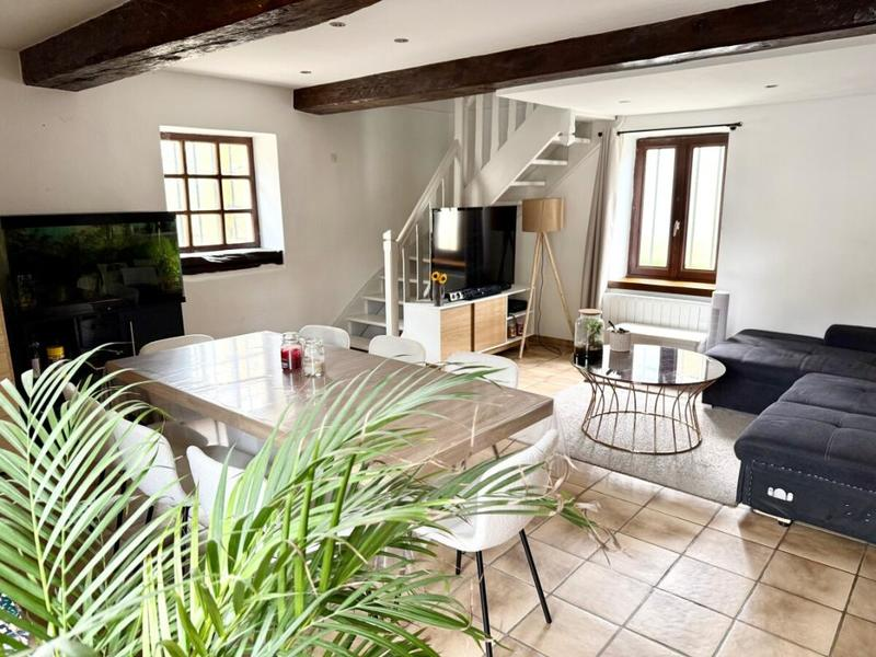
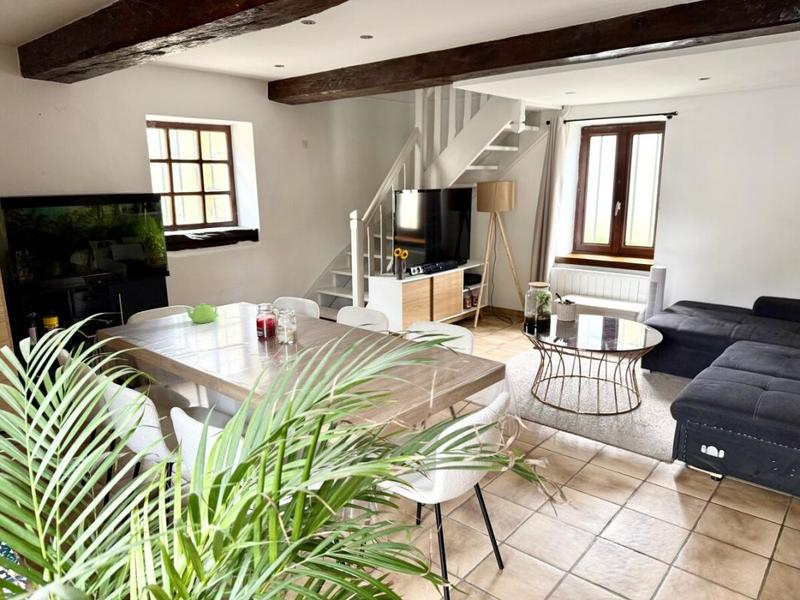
+ teapot [183,302,219,324]
